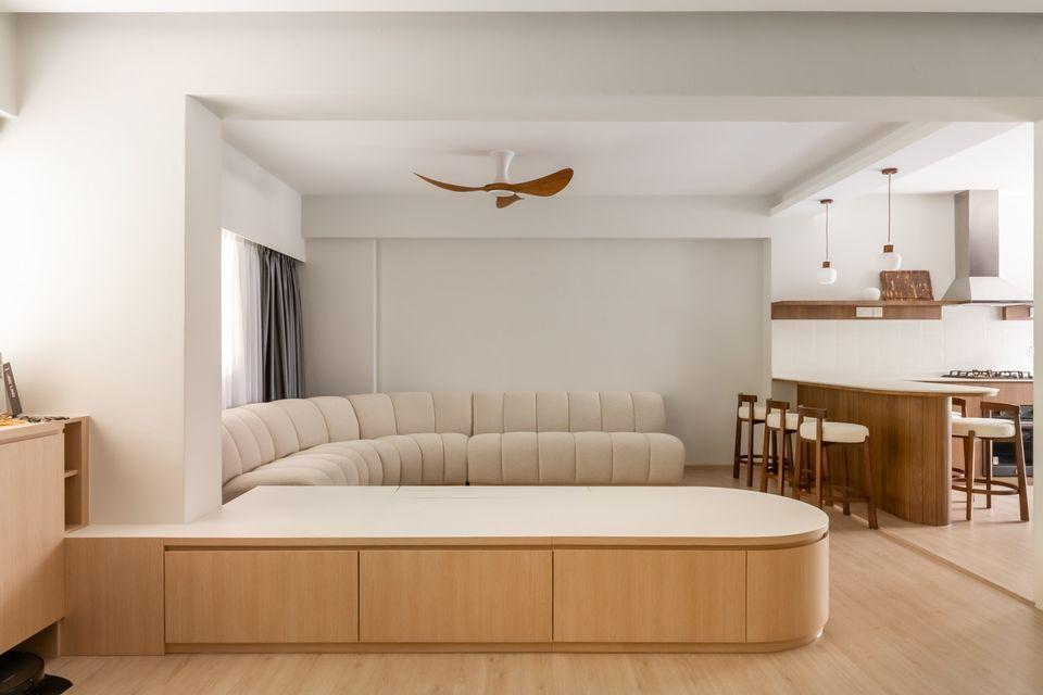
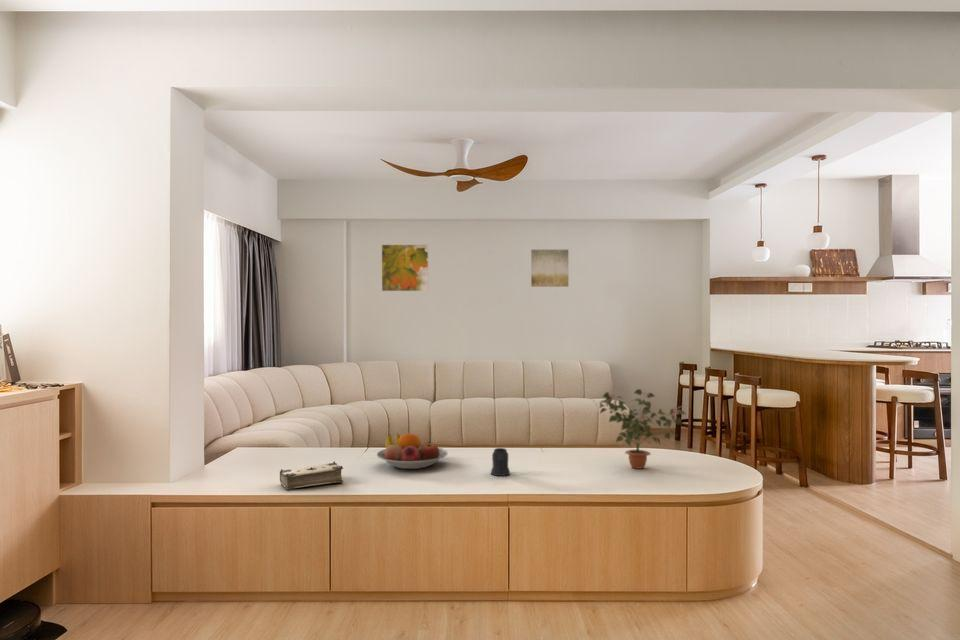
+ mug [490,447,511,477]
+ book [279,460,344,492]
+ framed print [381,244,429,292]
+ potted plant [598,388,687,470]
+ wall art [530,249,569,288]
+ fruit bowl [376,432,449,470]
